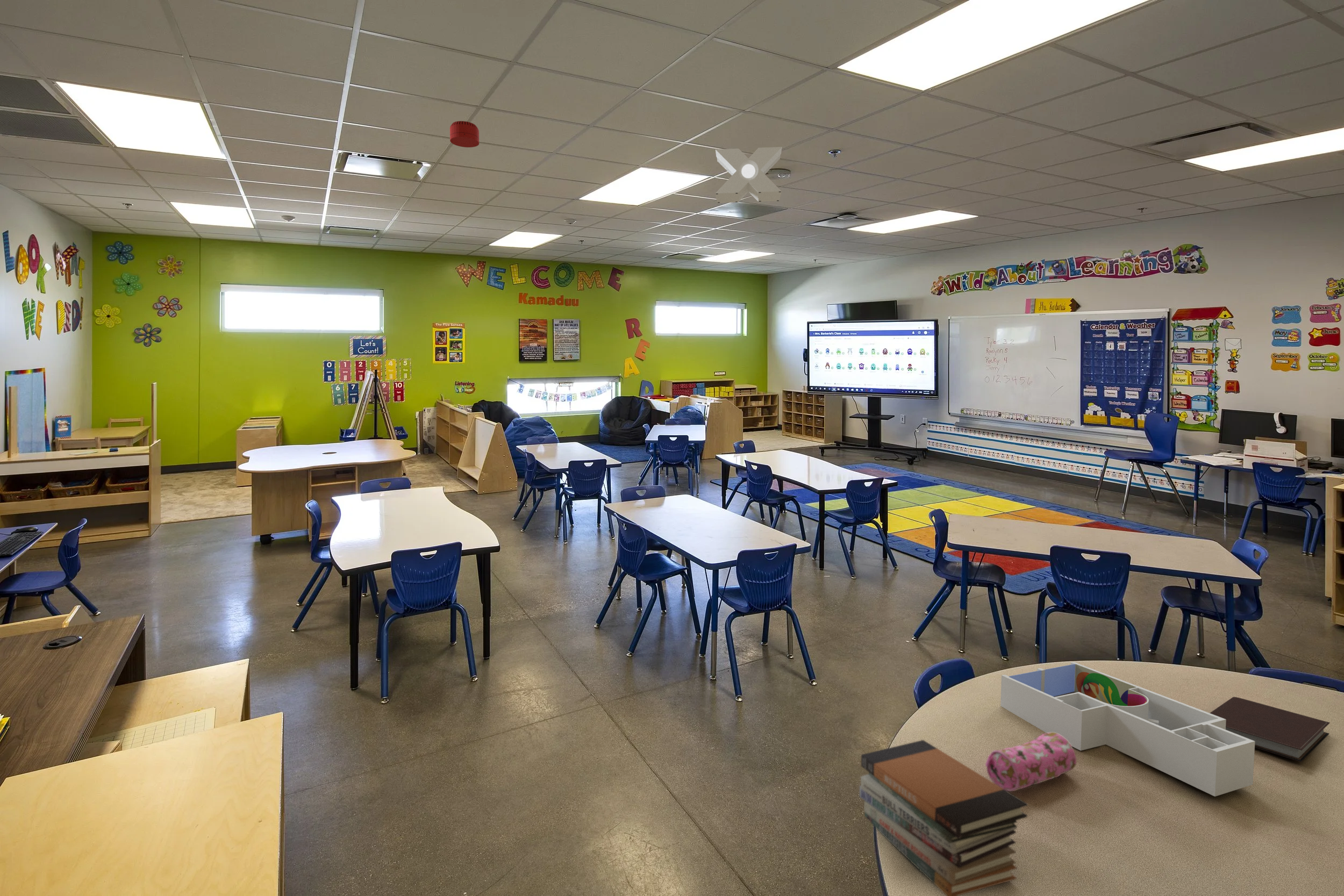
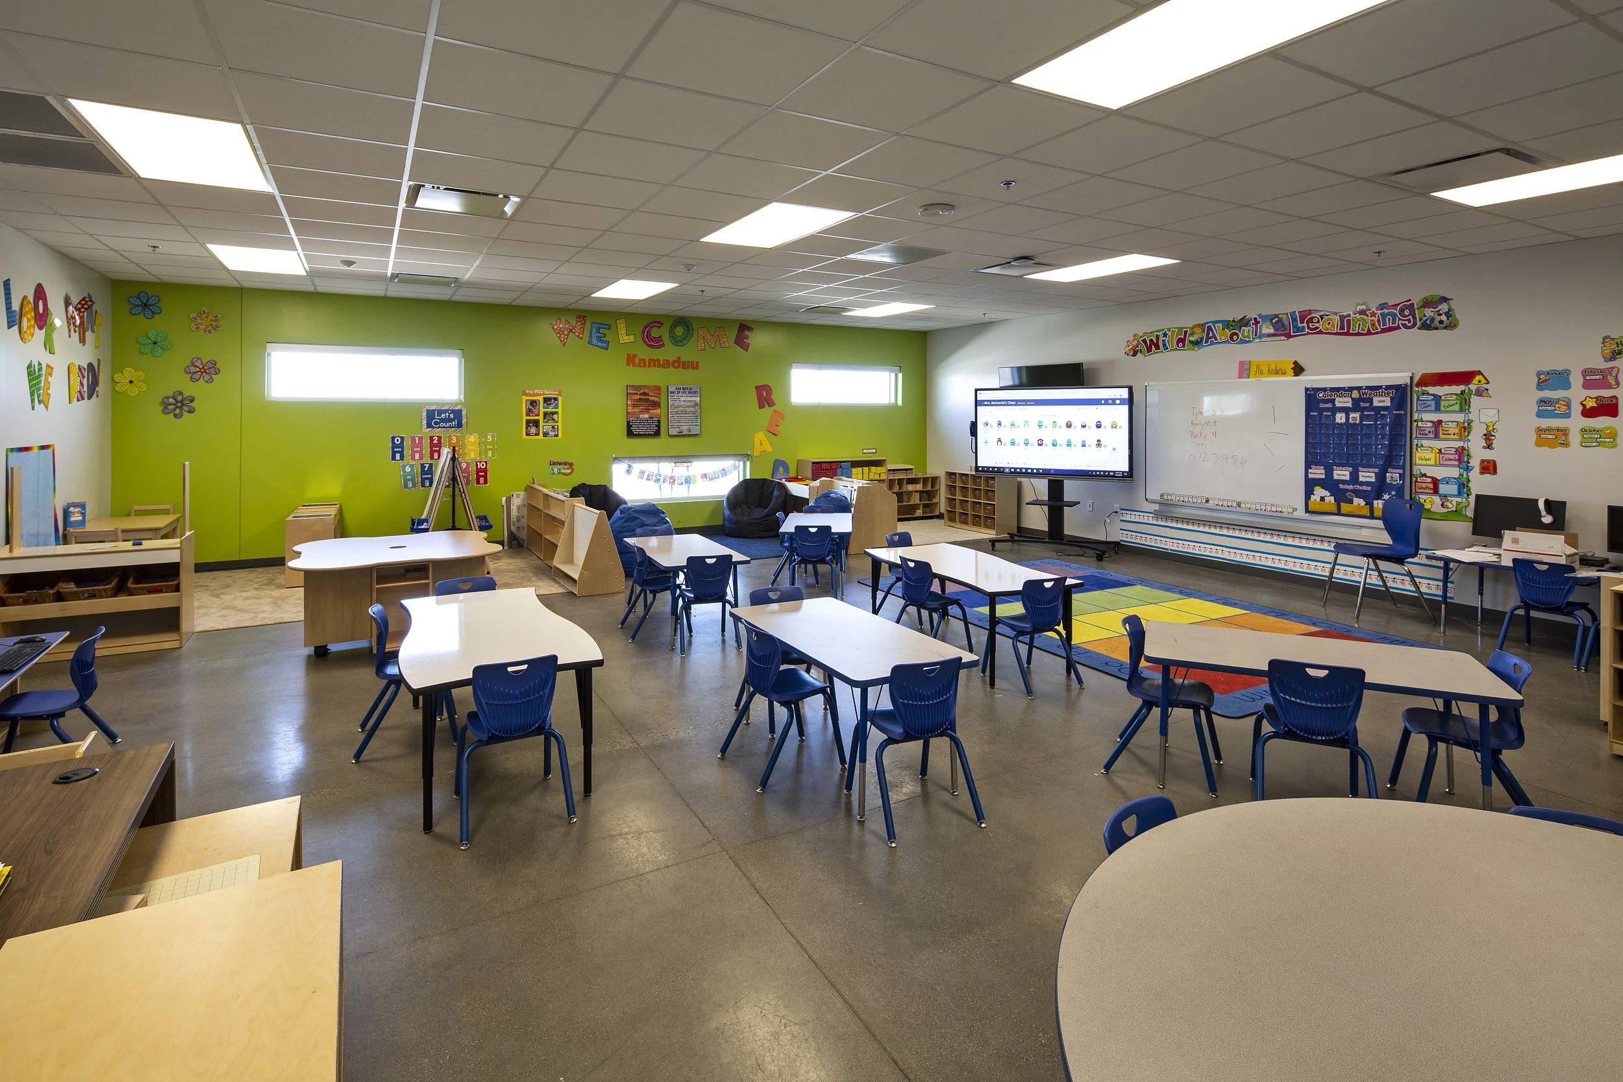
- notebook [1210,697,1331,763]
- book stack [859,740,1028,896]
- pencil case [985,733,1077,792]
- projector [714,146,782,204]
- desk organizer [1000,662,1255,797]
- smoke detector [449,120,480,148]
